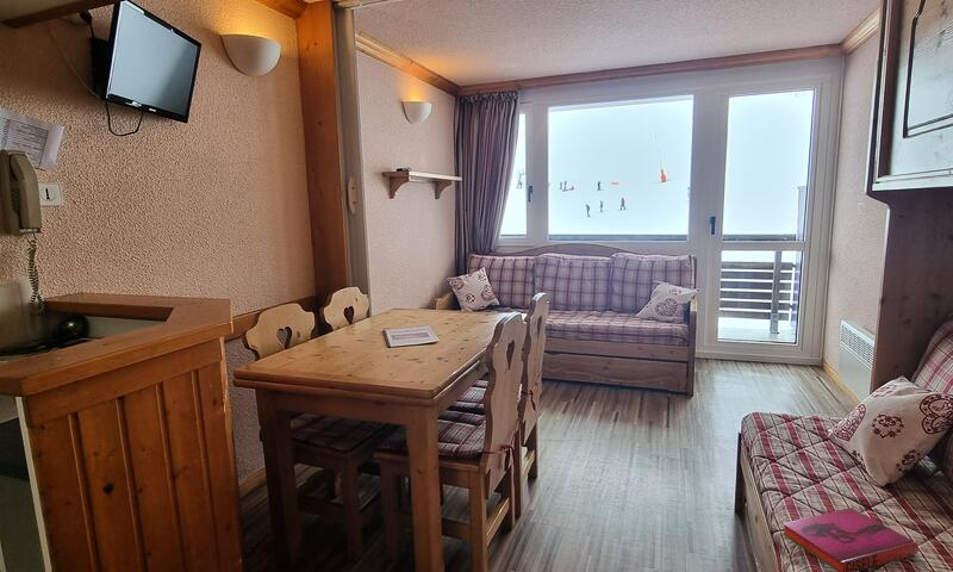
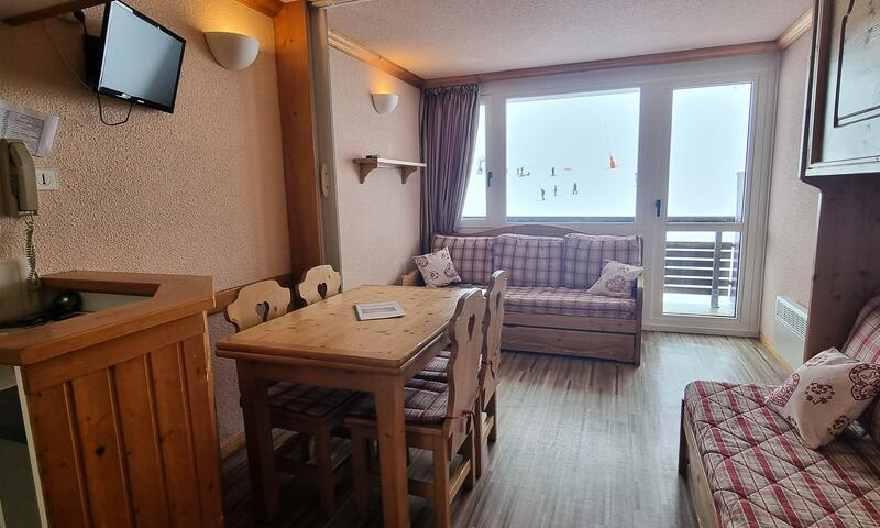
- hardback book [780,506,920,572]
